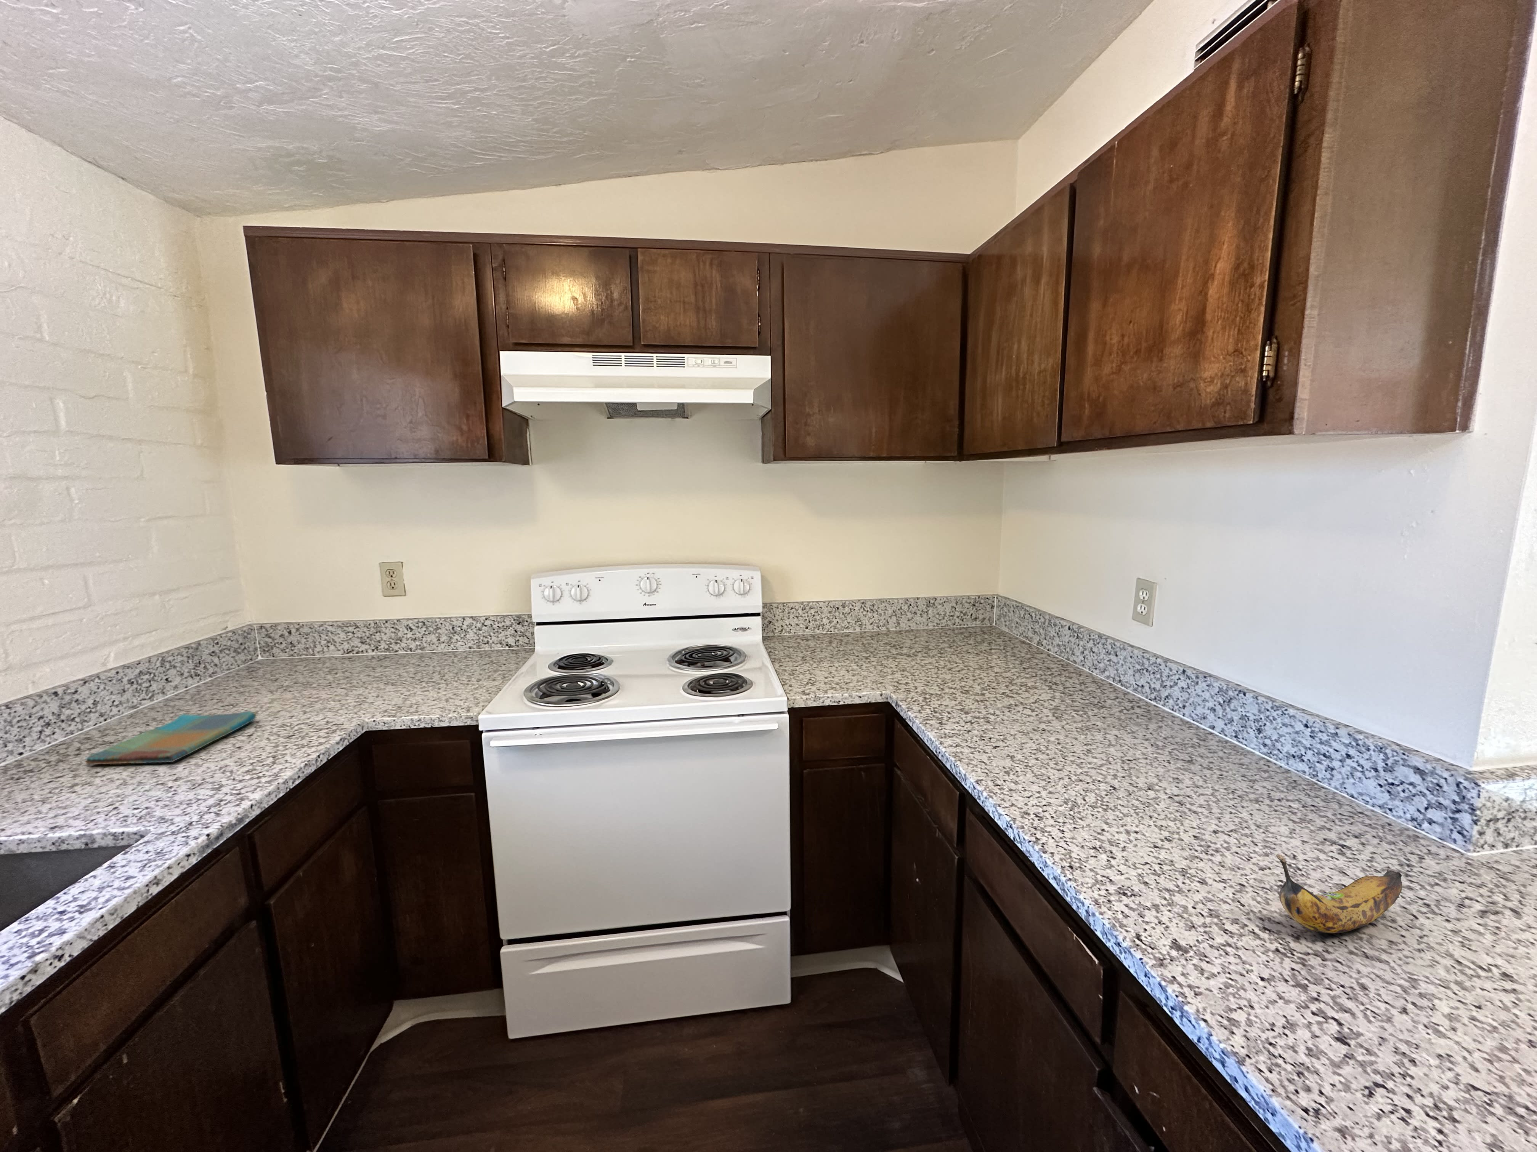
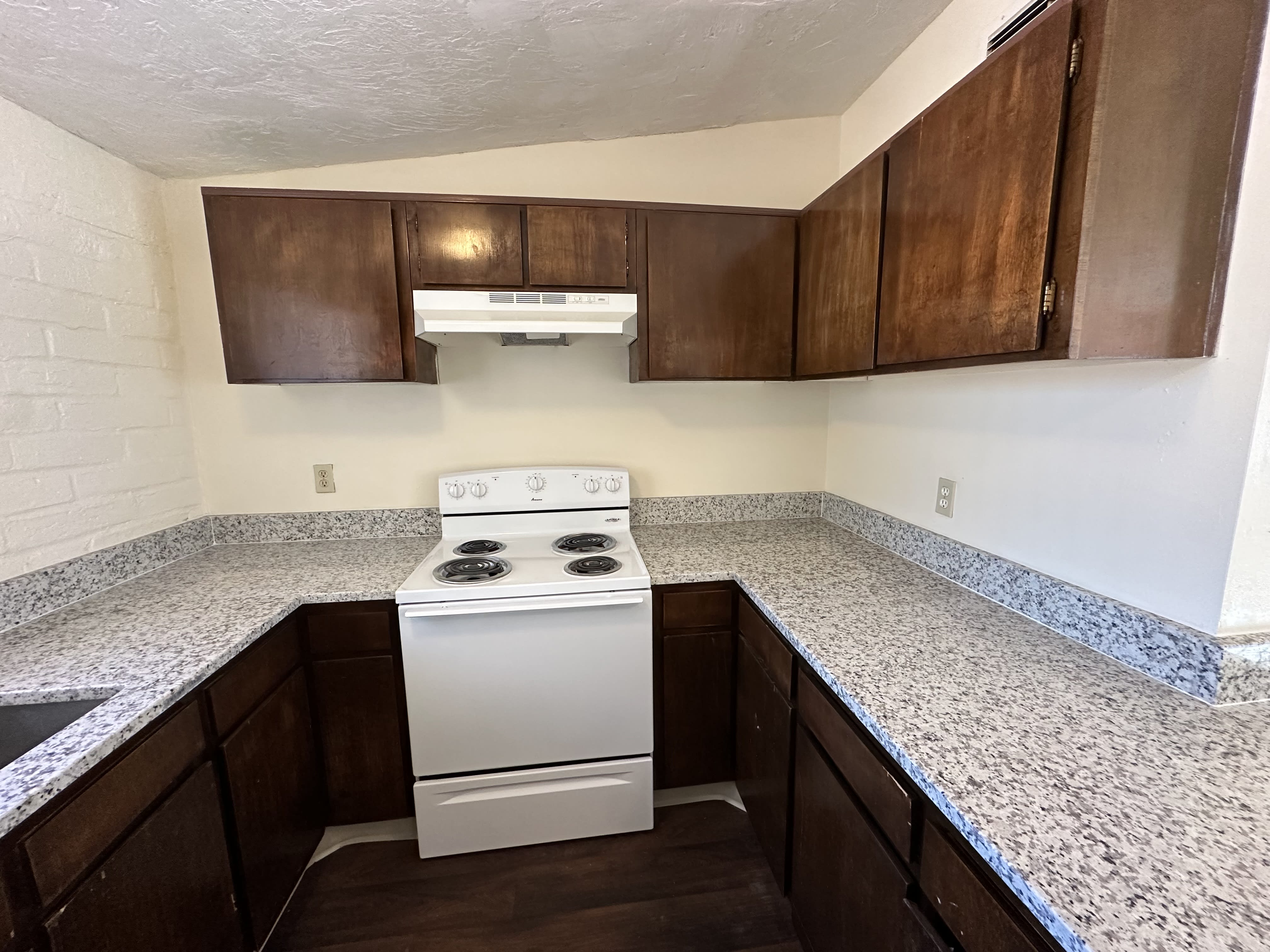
- banana [1276,854,1403,934]
- dish towel [85,710,257,765]
